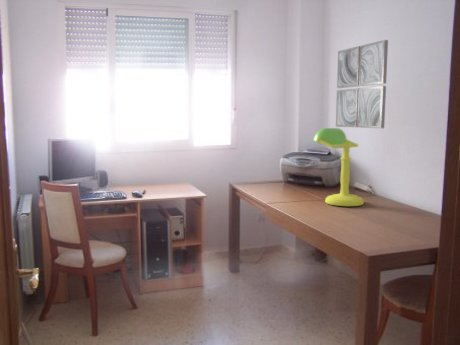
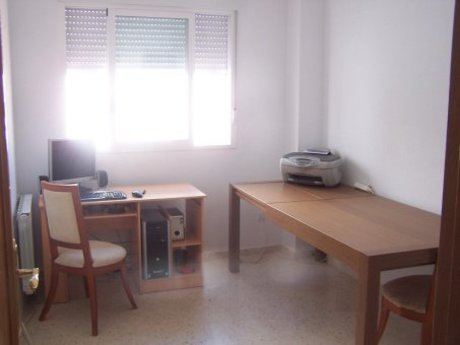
- wall art [335,39,389,129]
- desk lamp [312,127,365,207]
